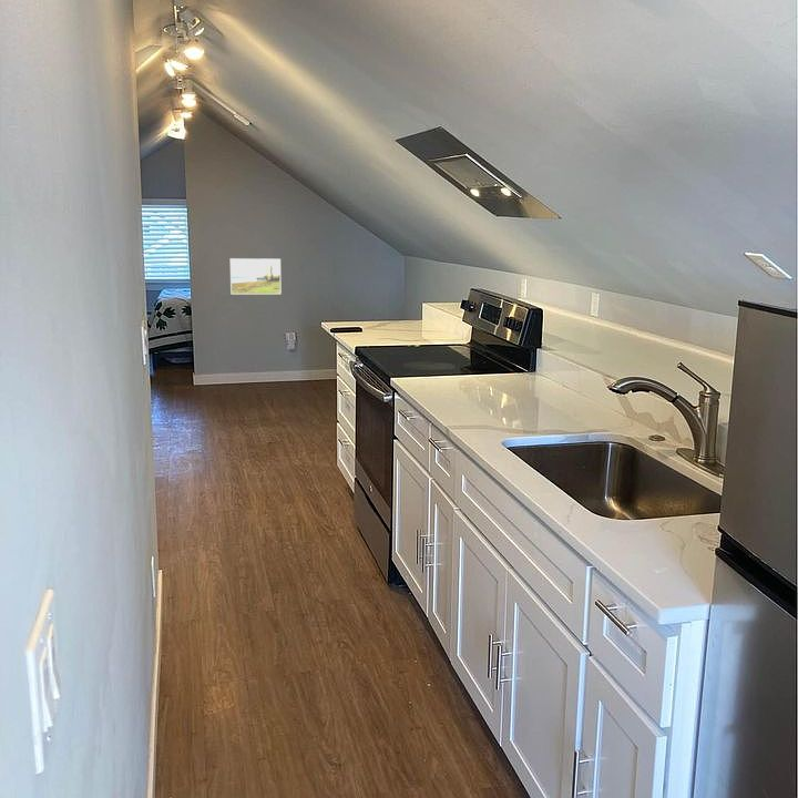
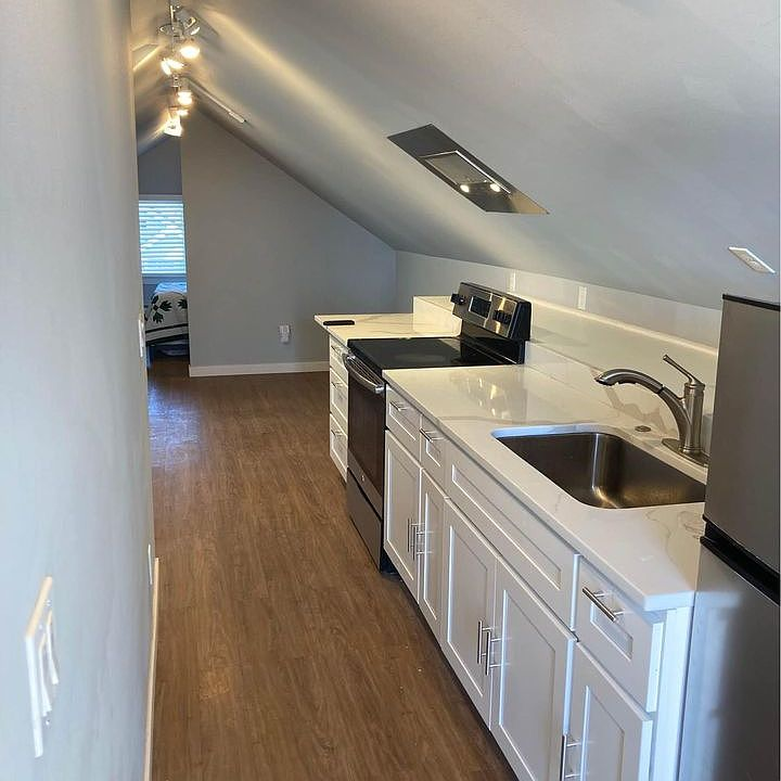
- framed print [229,257,283,295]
